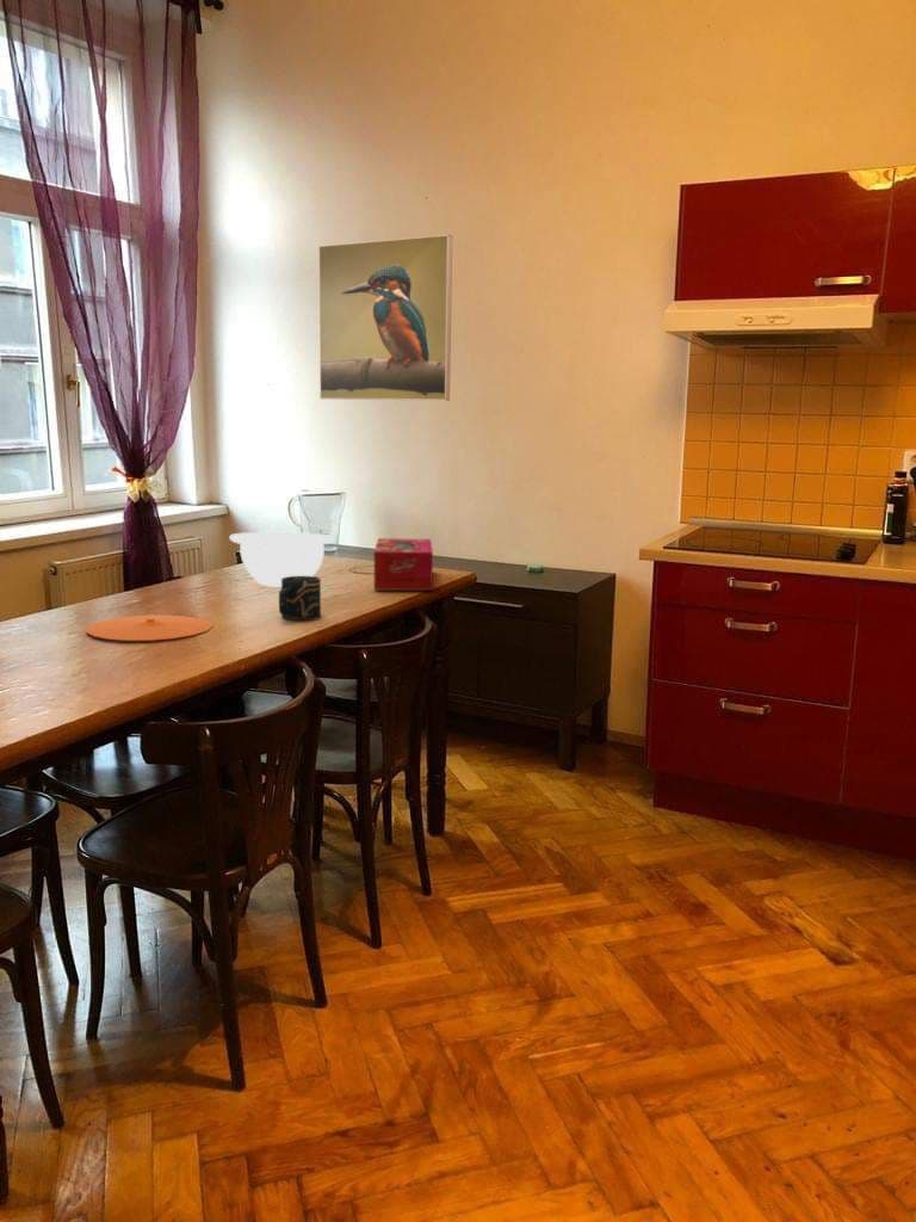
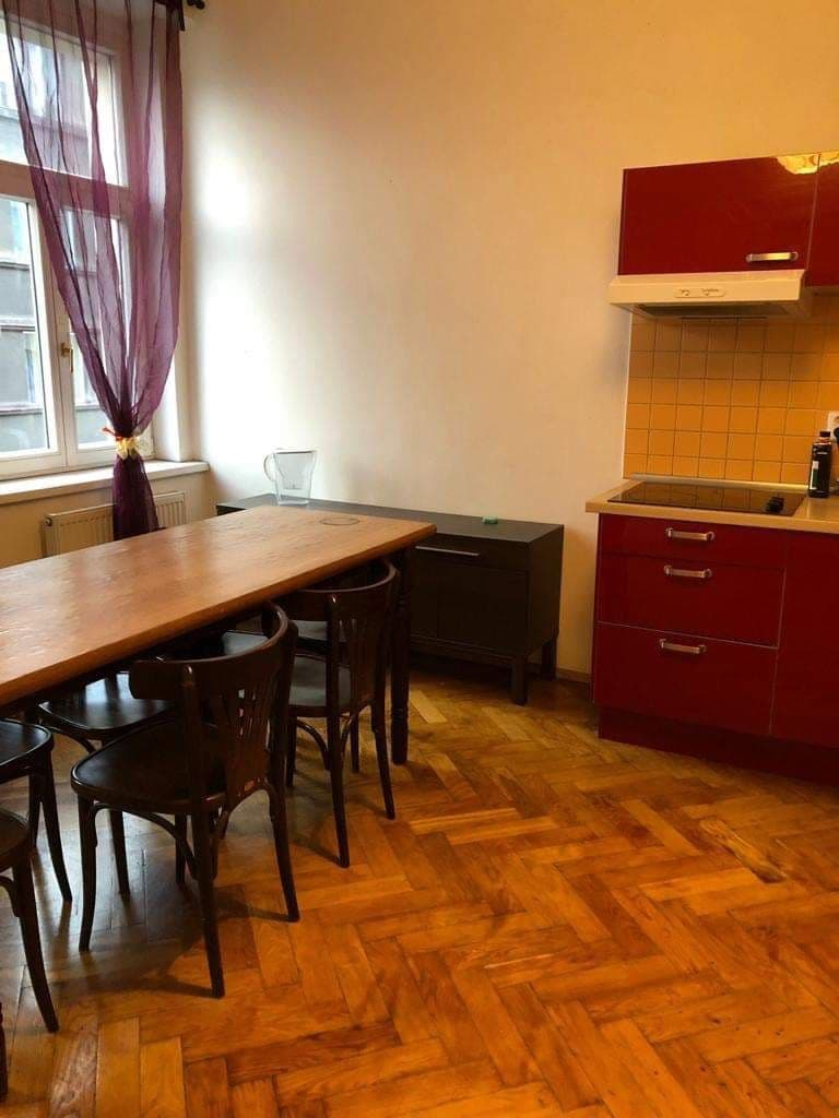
- plate [85,613,215,642]
- cup [278,575,322,622]
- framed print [317,234,453,402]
- mixing bowl [228,531,336,588]
- tissue box [373,537,434,592]
